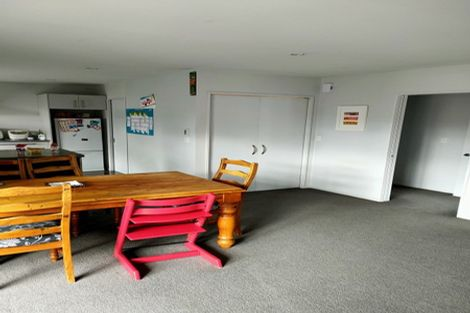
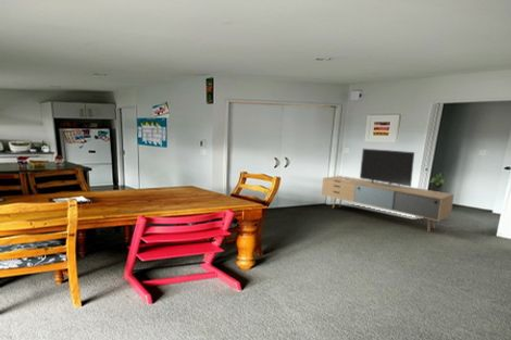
+ media console [321,148,454,234]
